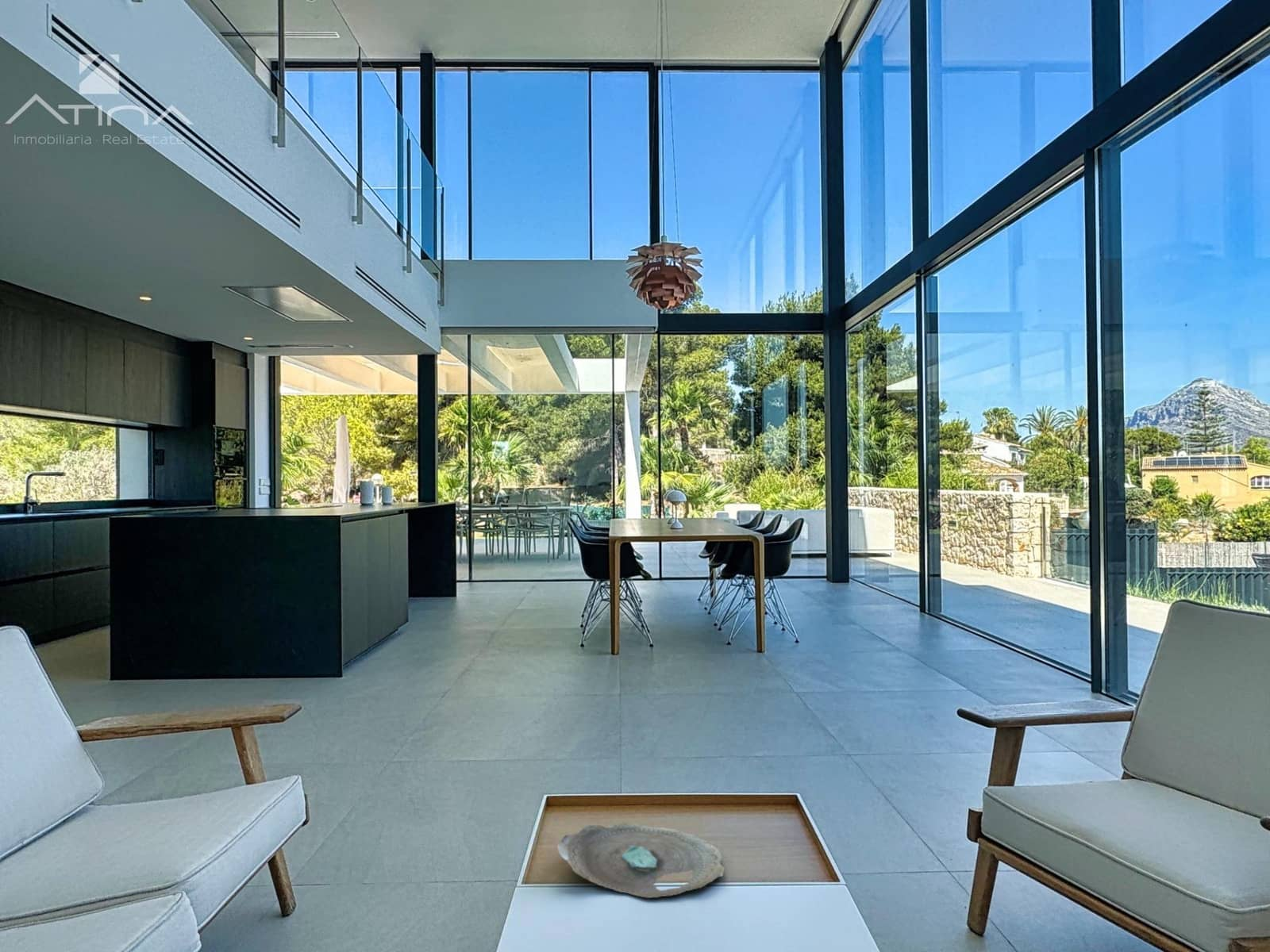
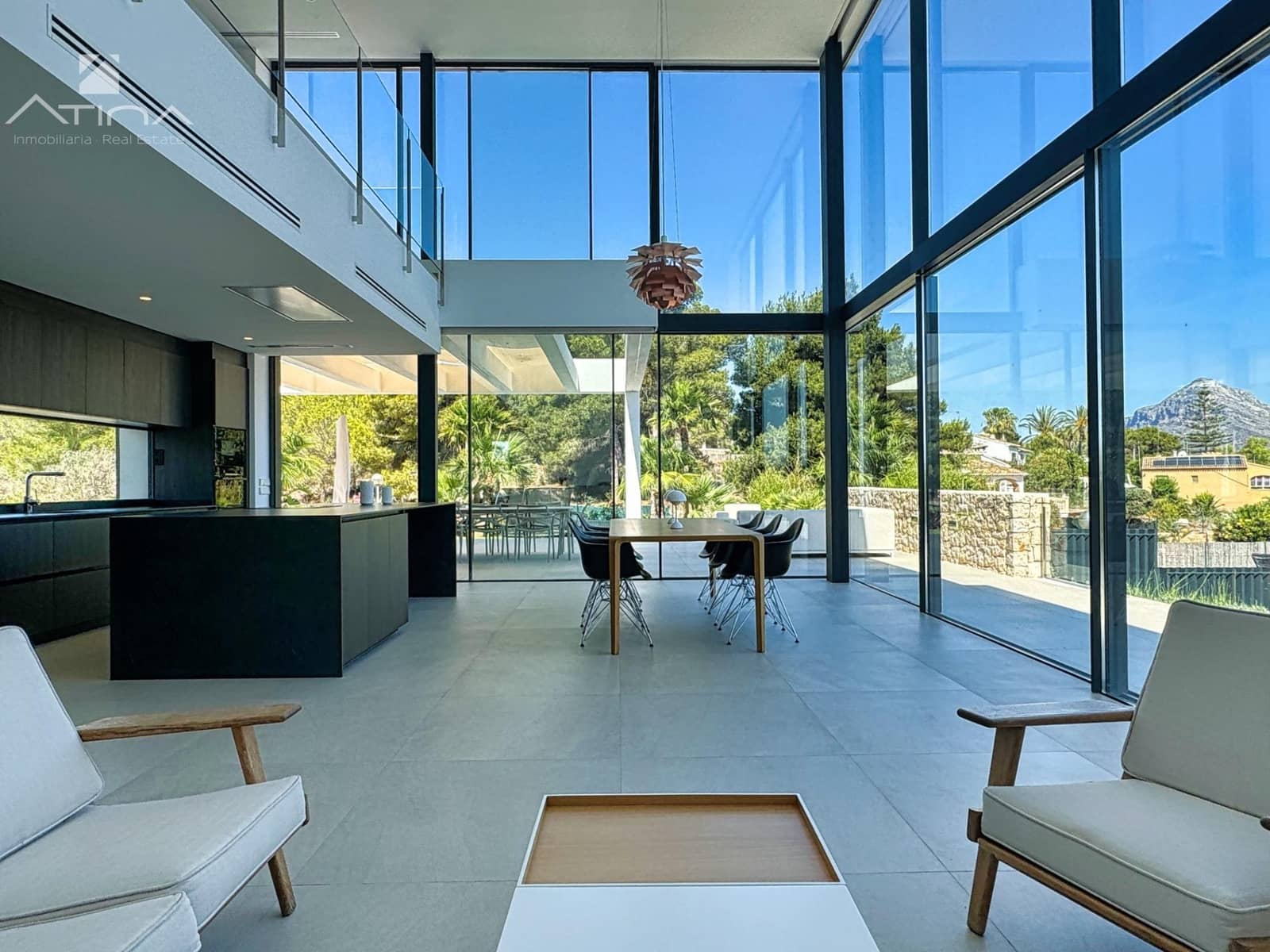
- decorative bowl [556,823,725,899]
